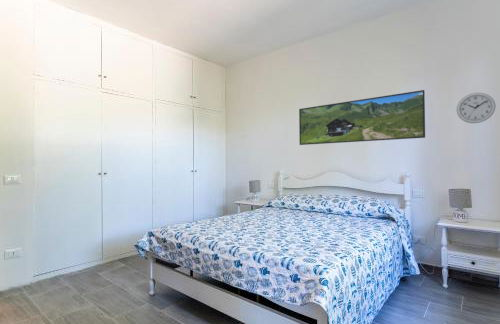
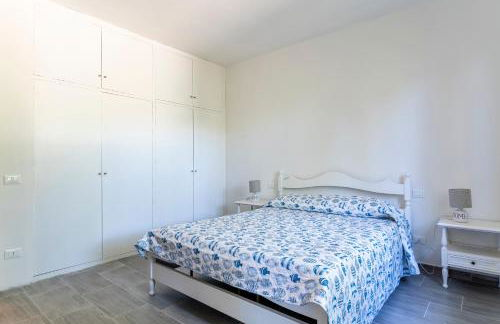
- wall clock [456,92,497,124]
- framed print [298,89,426,146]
